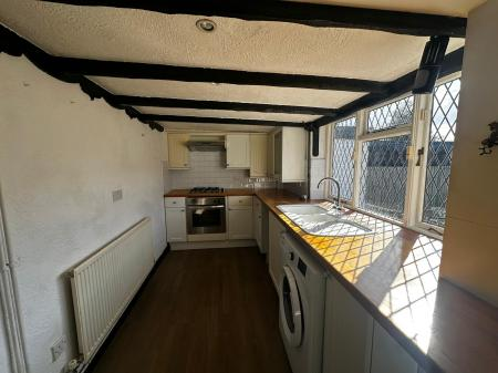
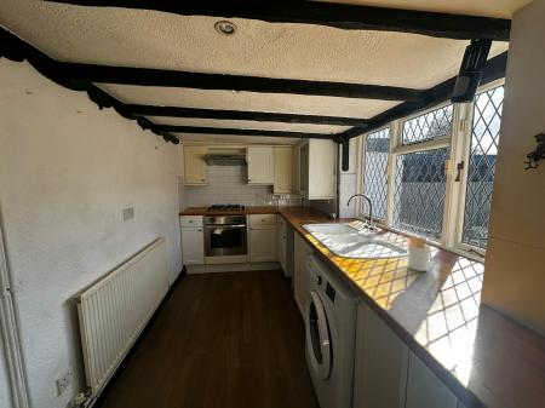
+ utensil holder [398,234,432,272]
